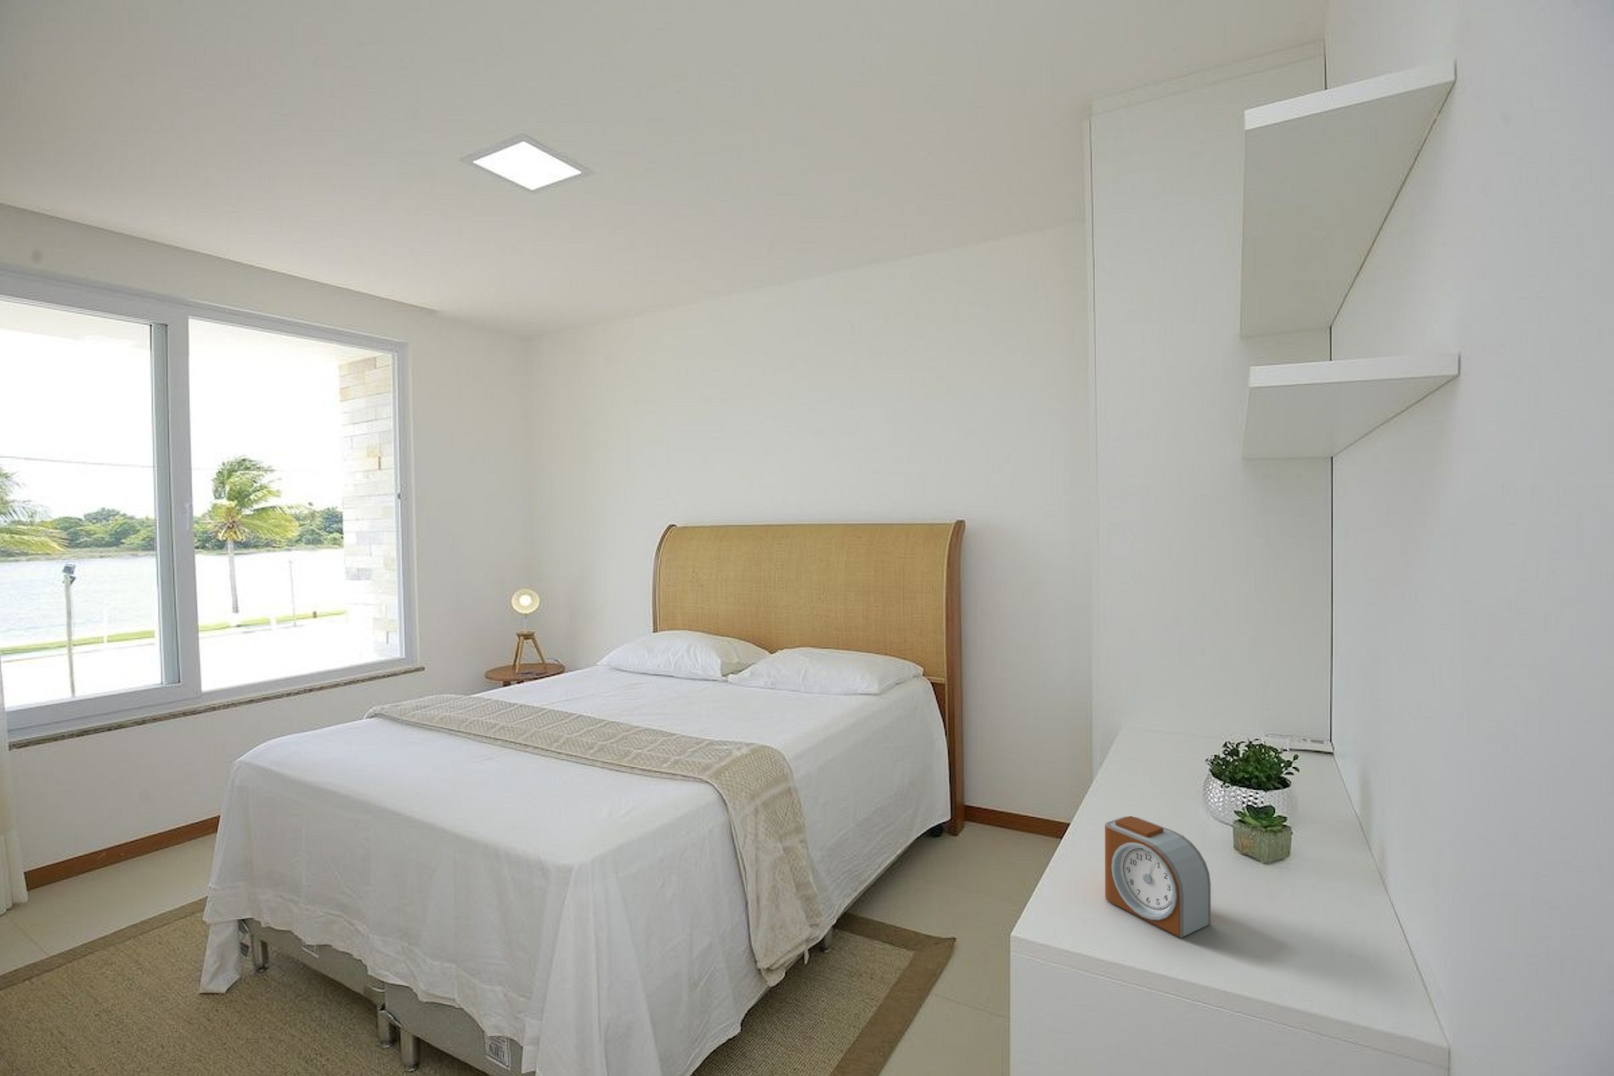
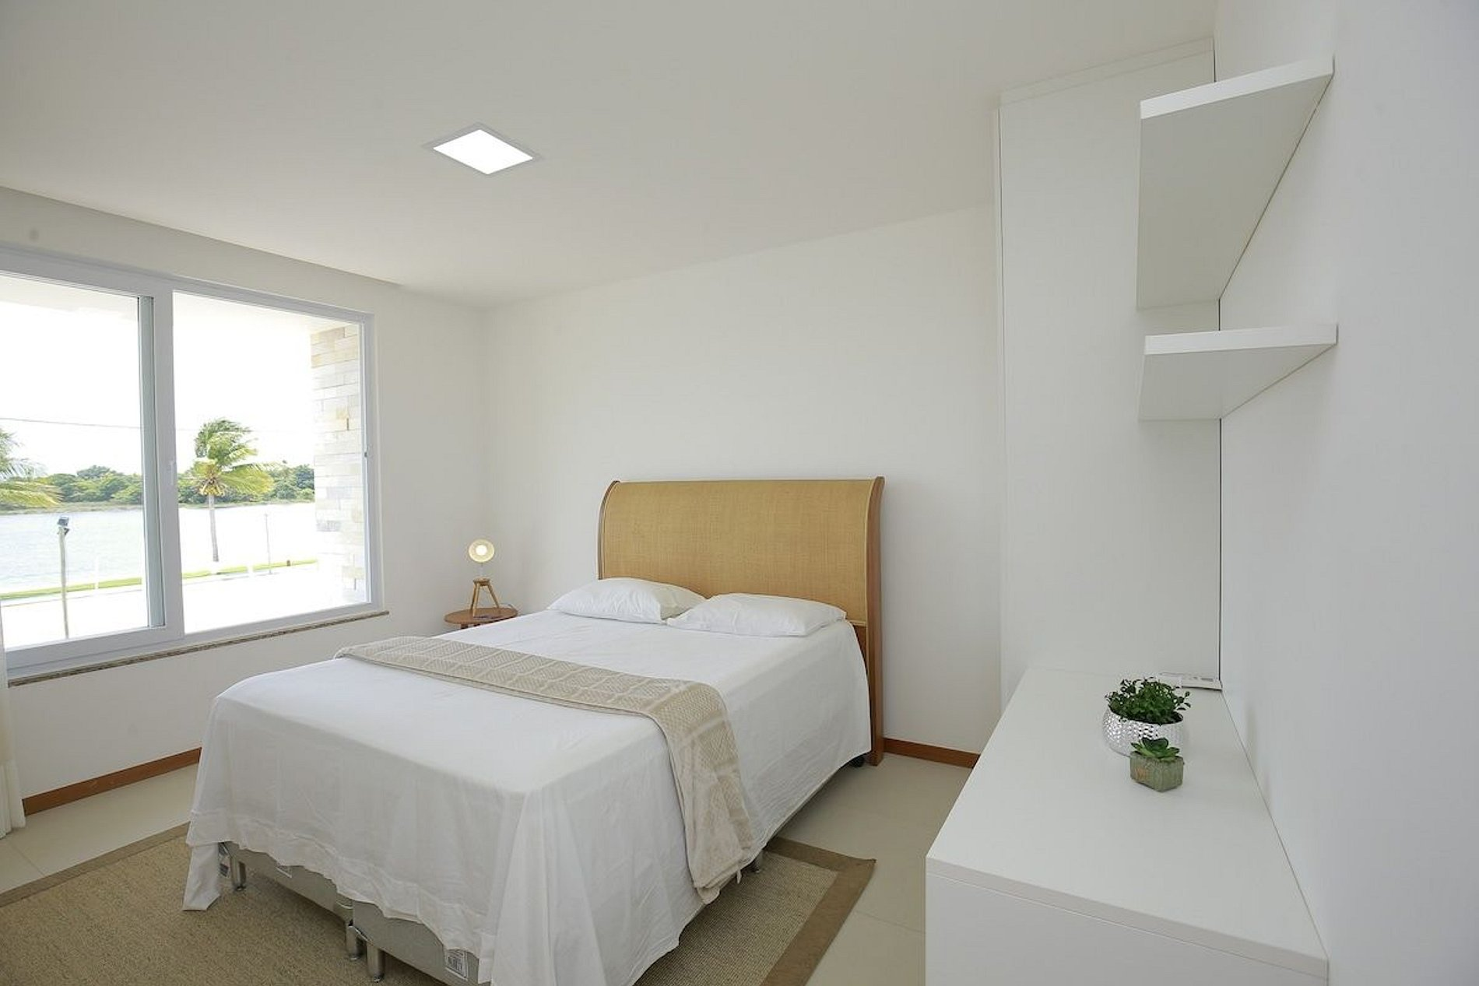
- alarm clock [1105,815,1212,938]
